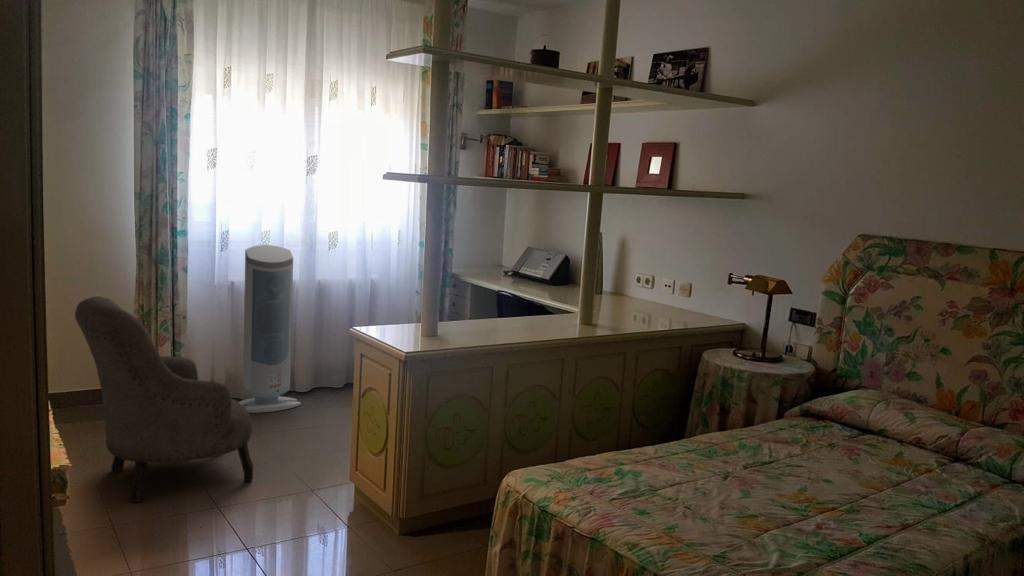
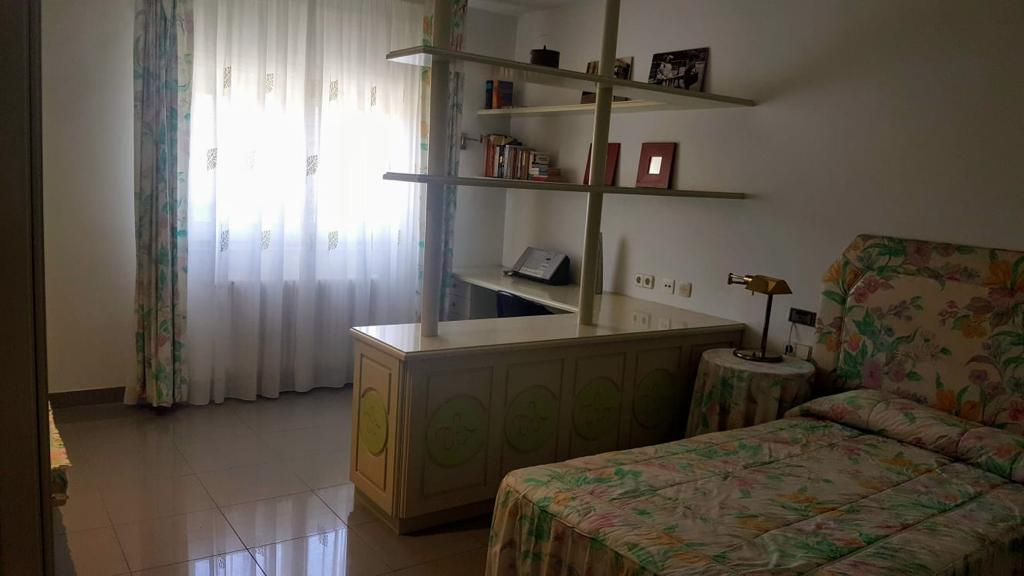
- air purifier [238,244,302,414]
- armchair [74,295,254,503]
